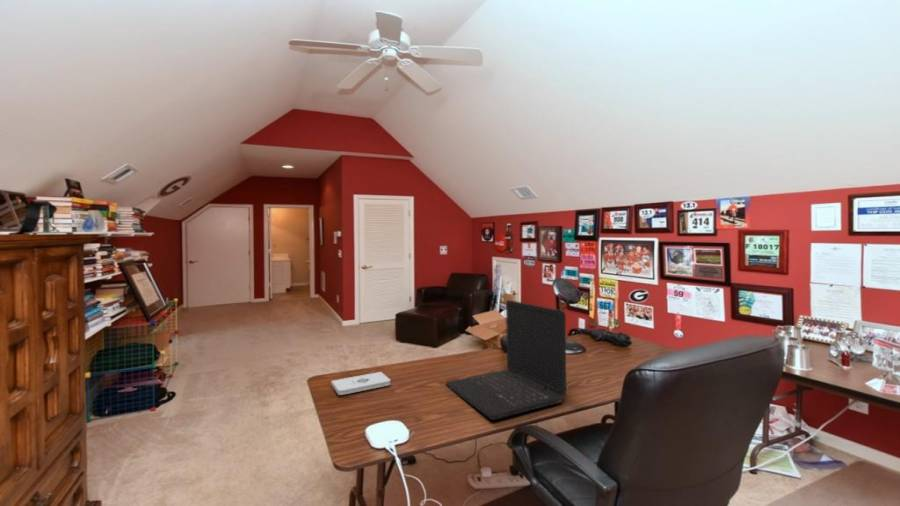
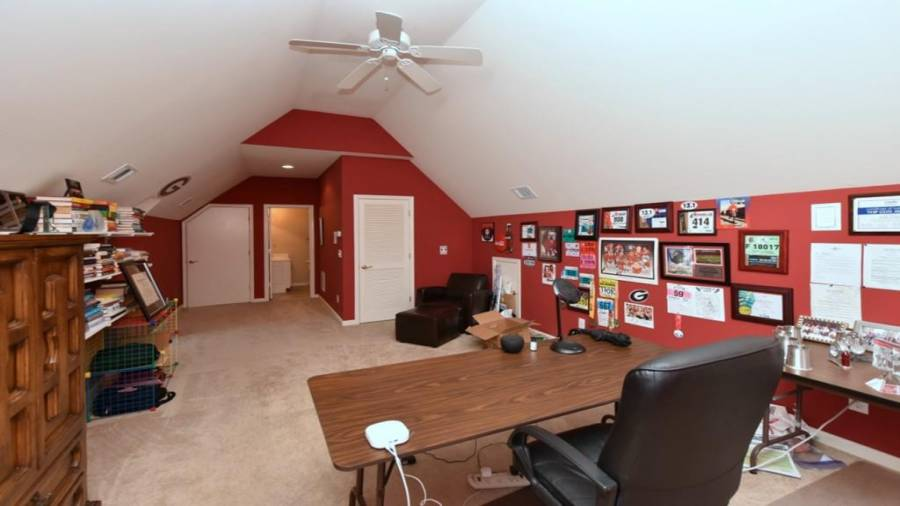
- notepad [330,371,392,396]
- laptop [445,299,567,421]
